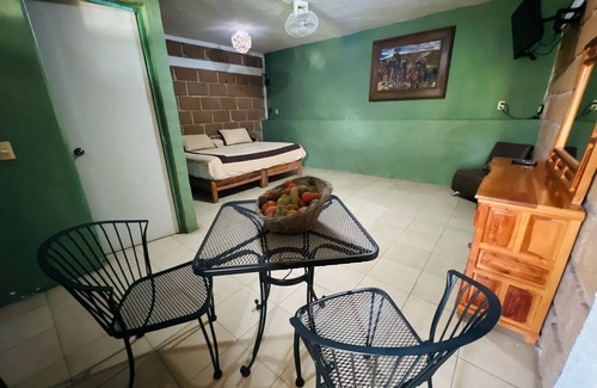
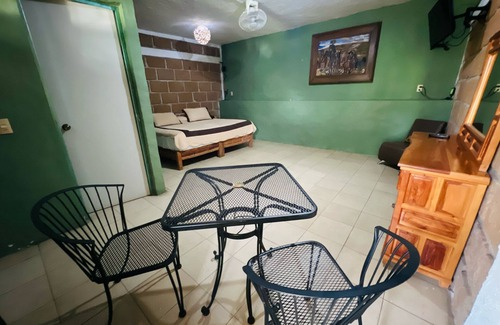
- fruit basket [254,174,334,236]
